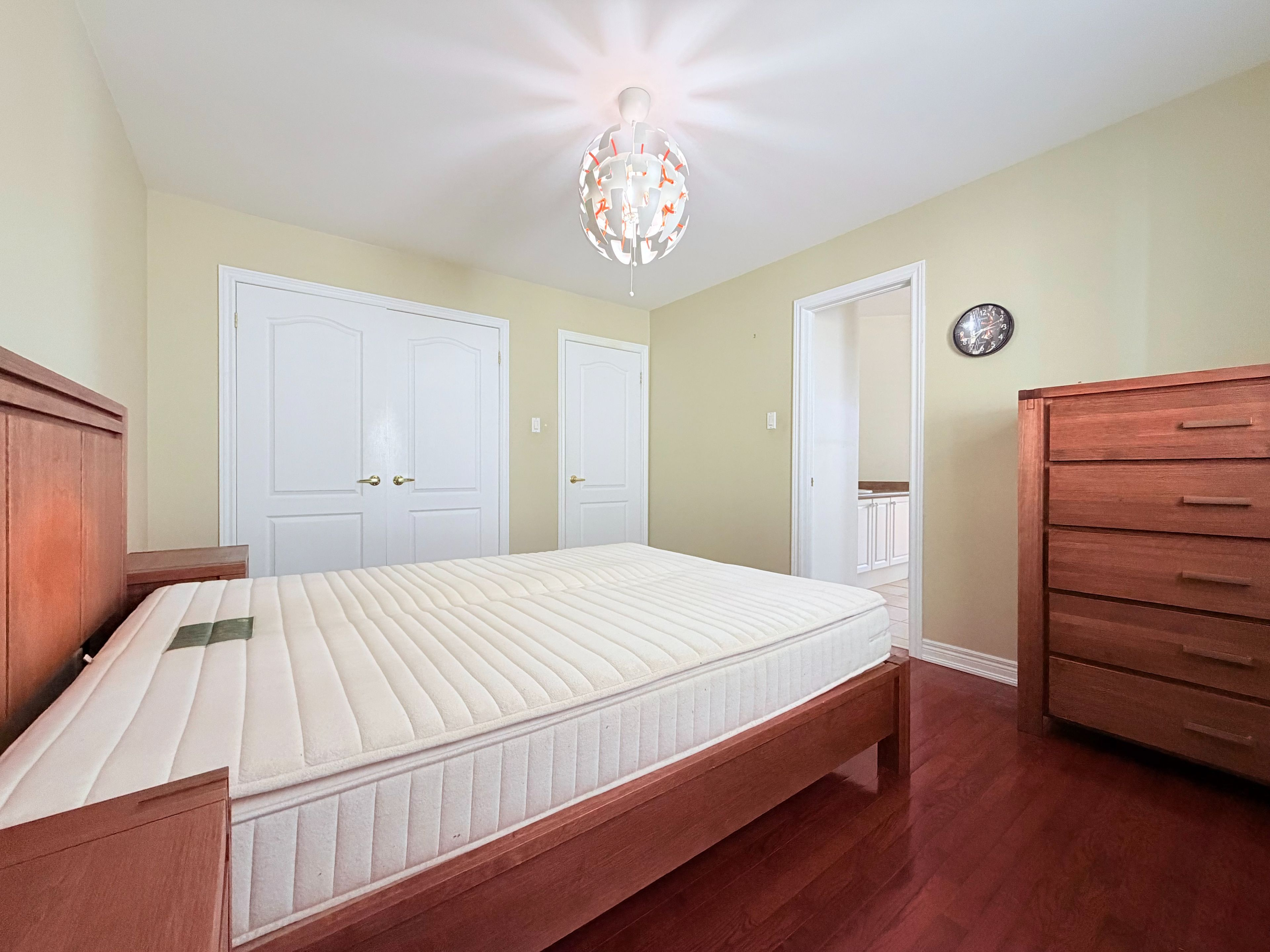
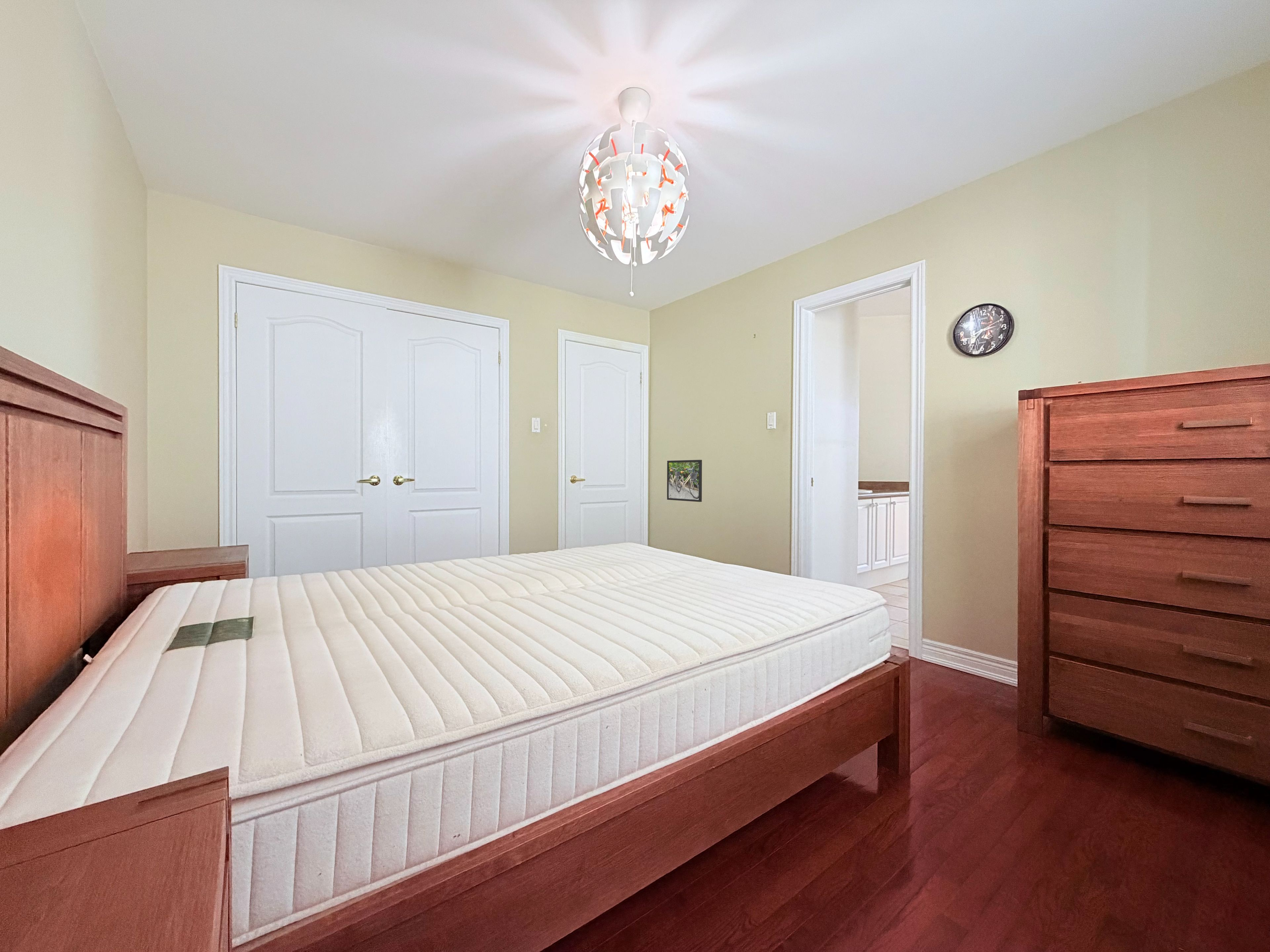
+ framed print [667,459,702,502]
